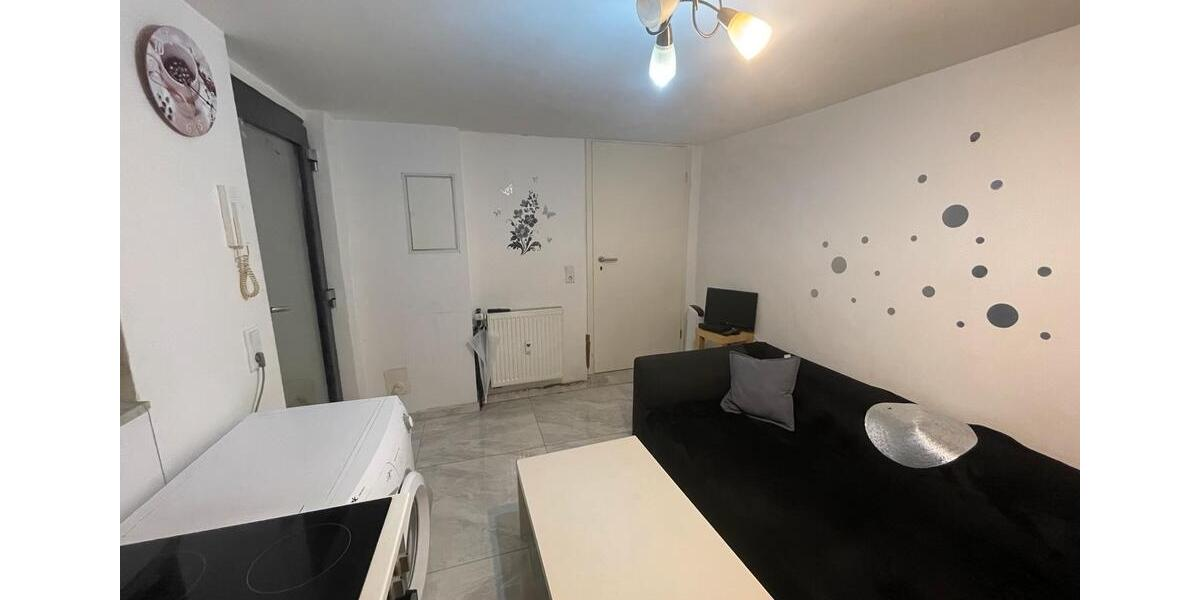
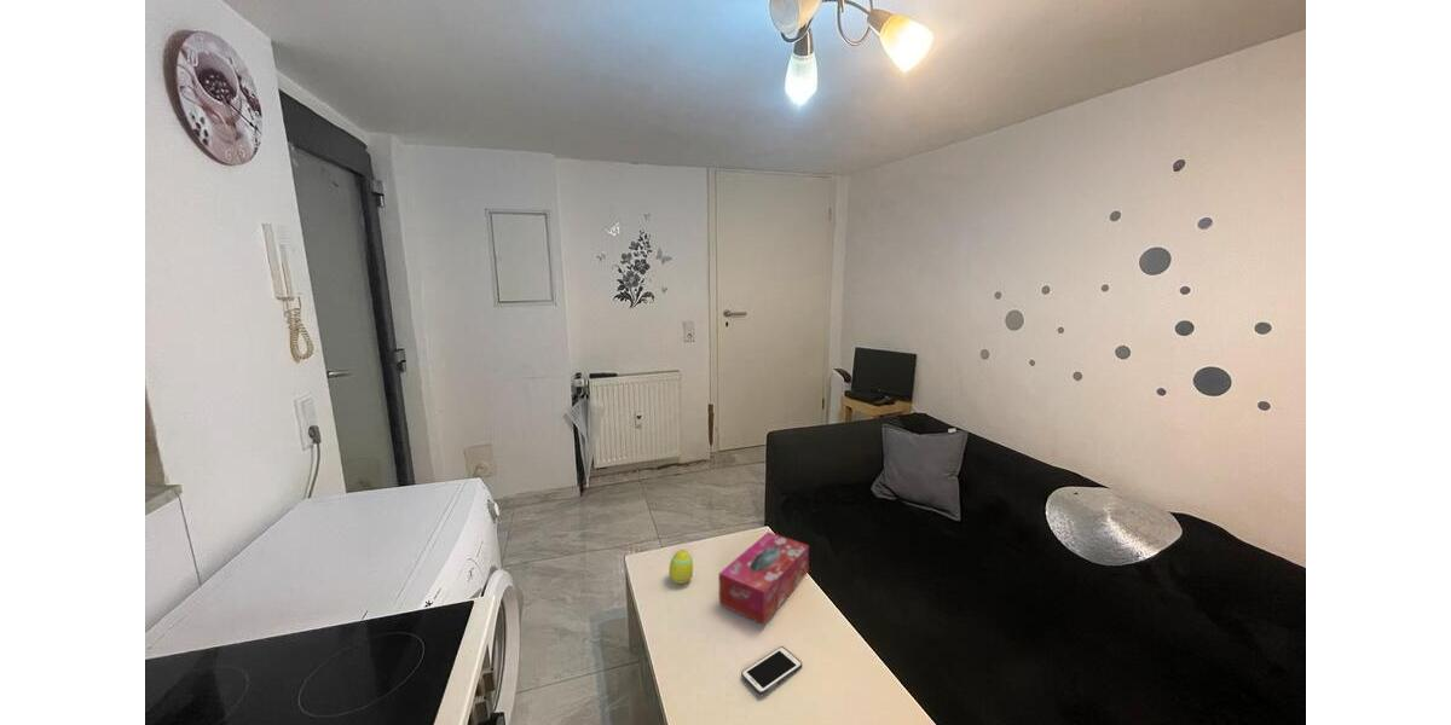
+ cell phone [740,645,803,696]
+ tissue box [718,530,810,626]
+ egg [669,549,694,585]
